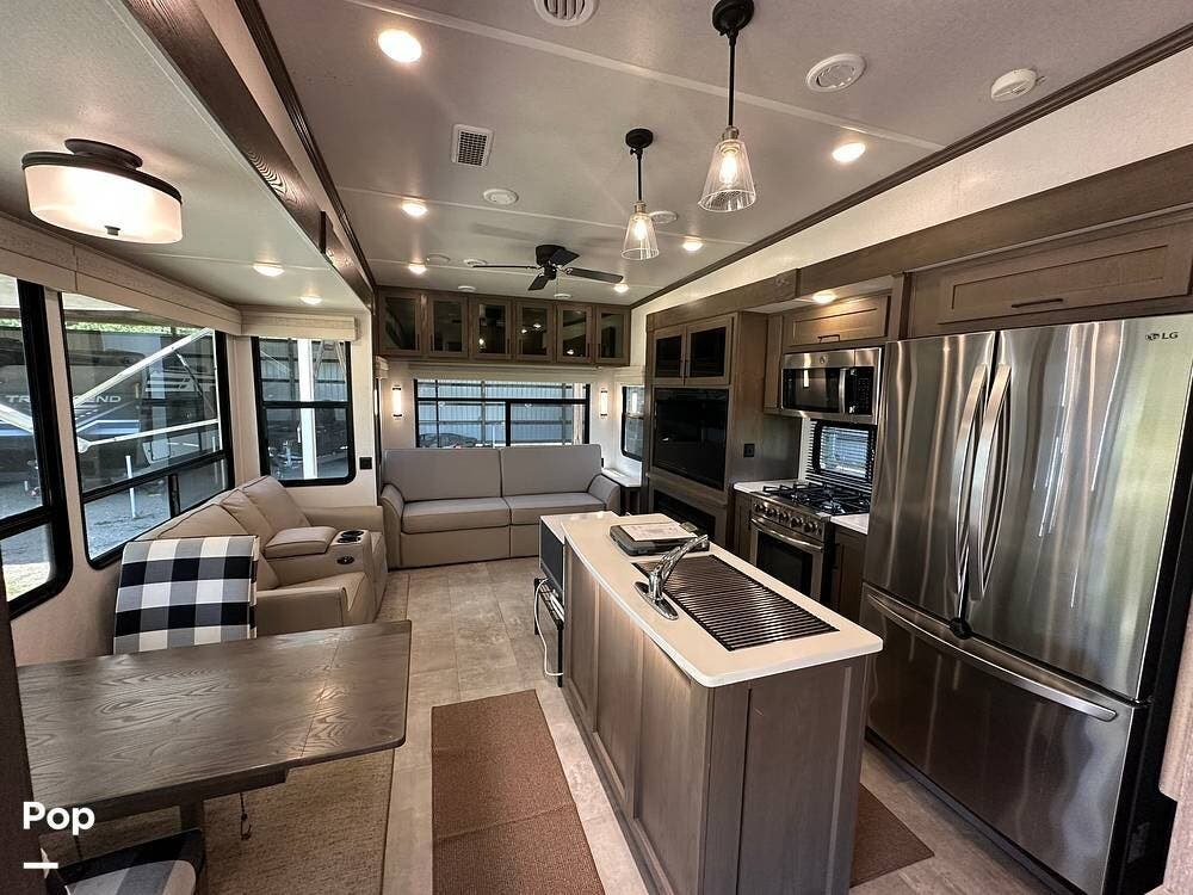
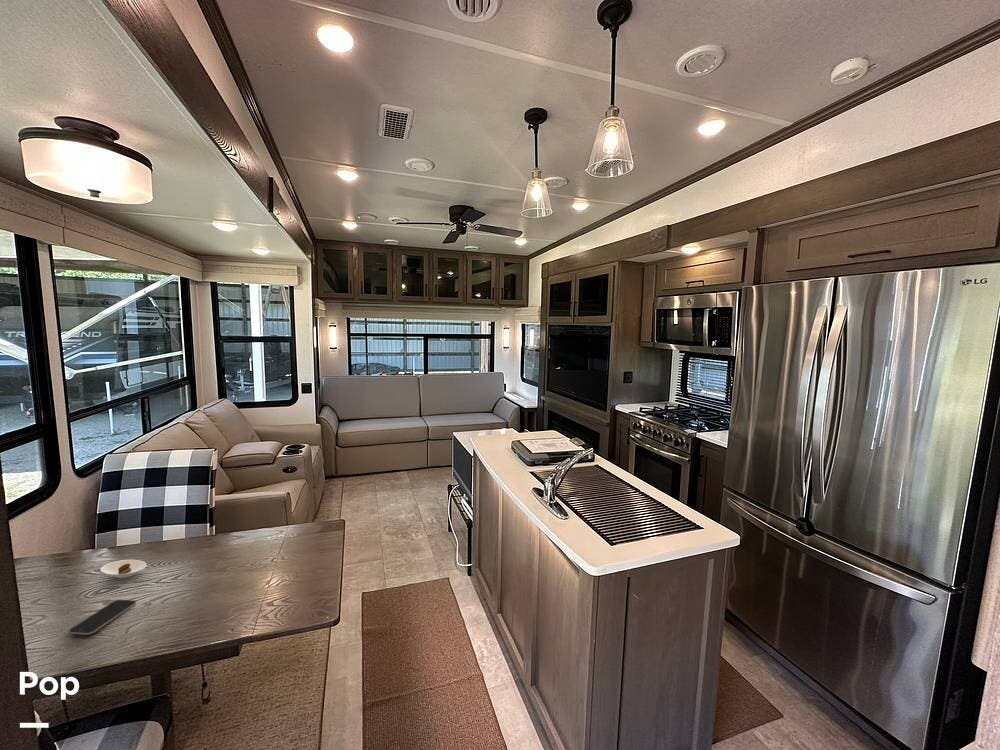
+ smartphone [68,599,137,636]
+ saucer [100,559,147,579]
